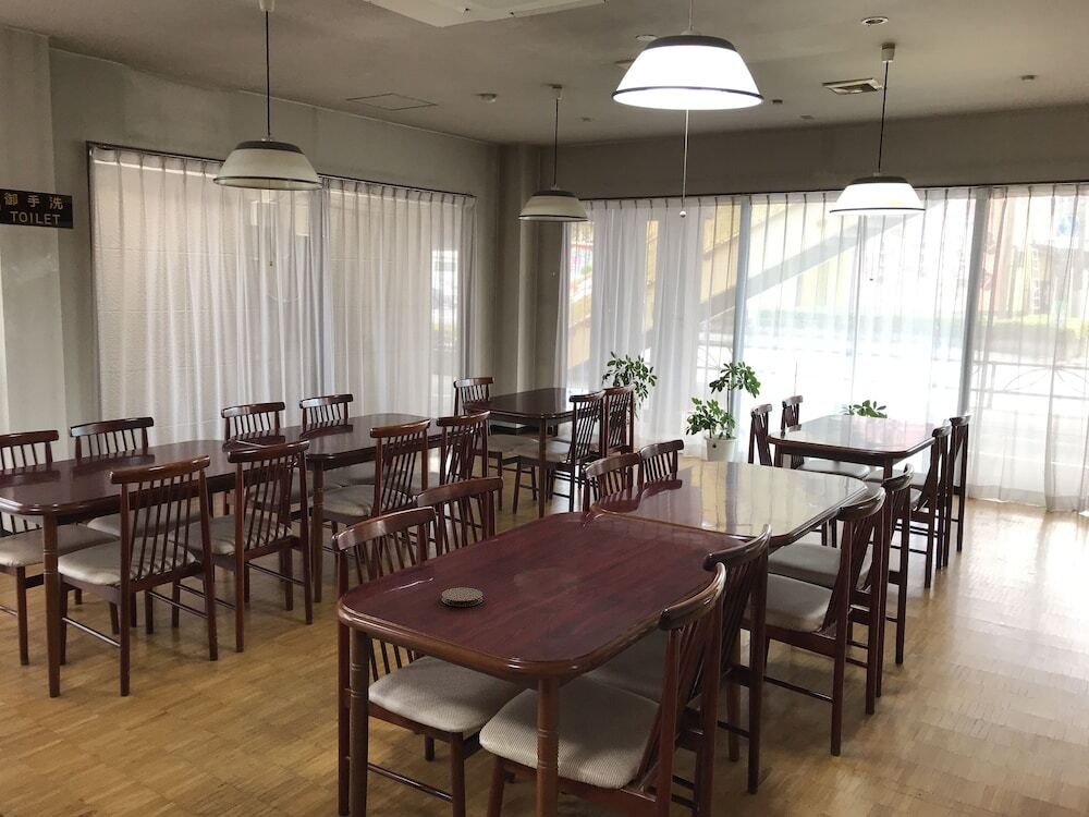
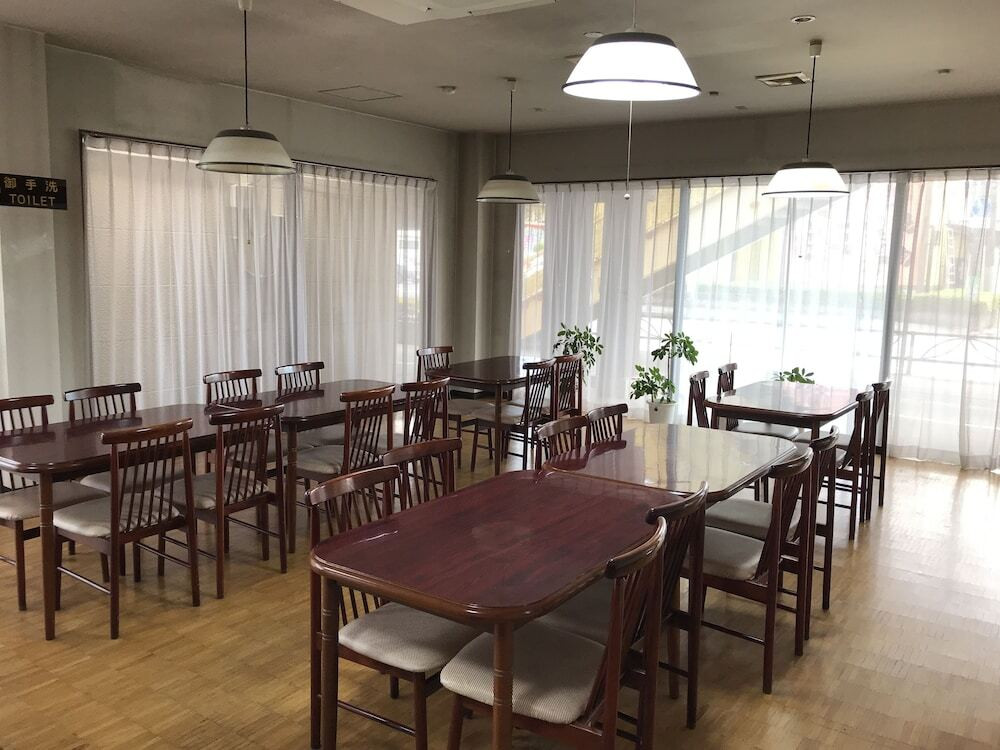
- coaster [441,587,484,608]
